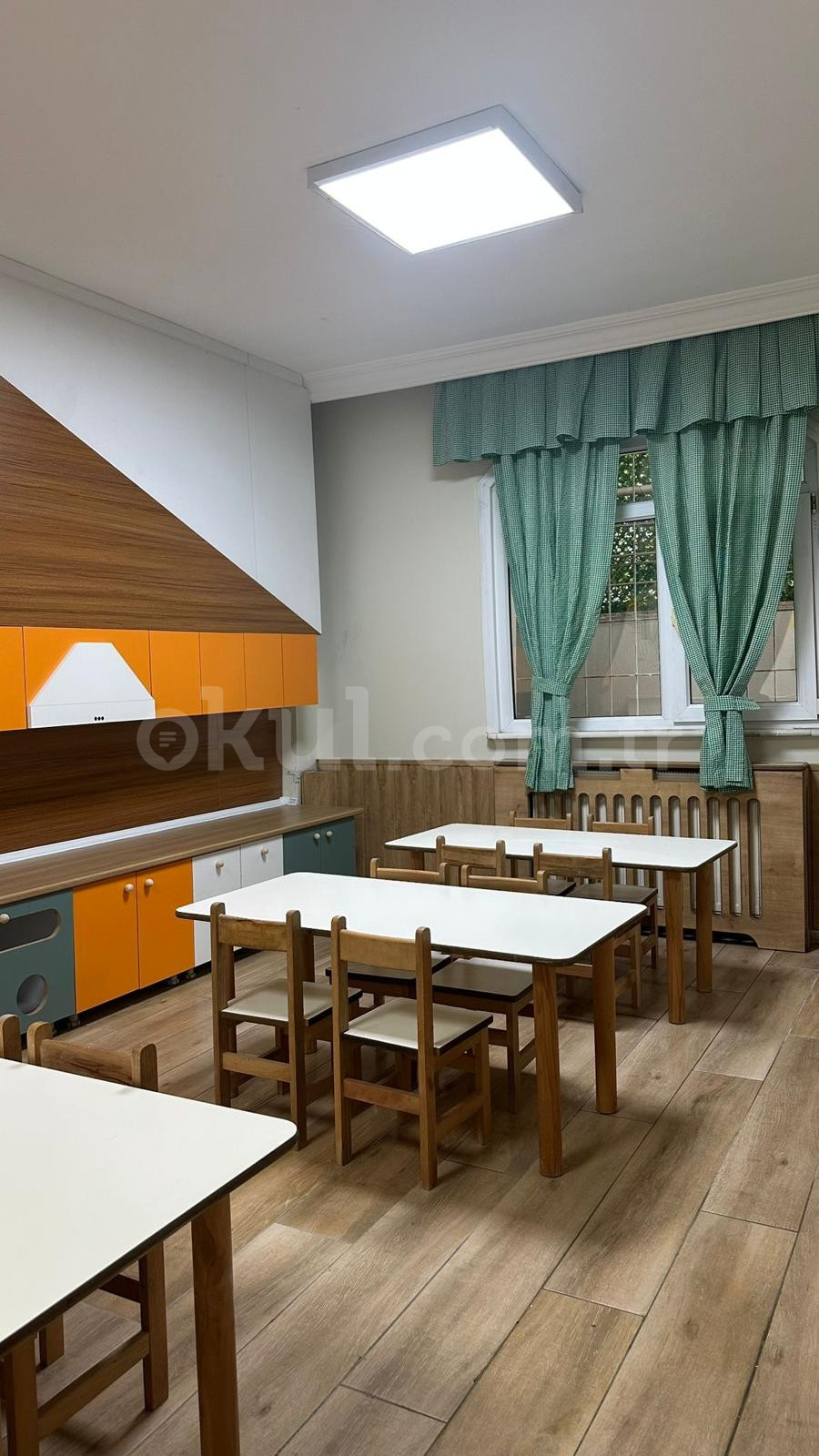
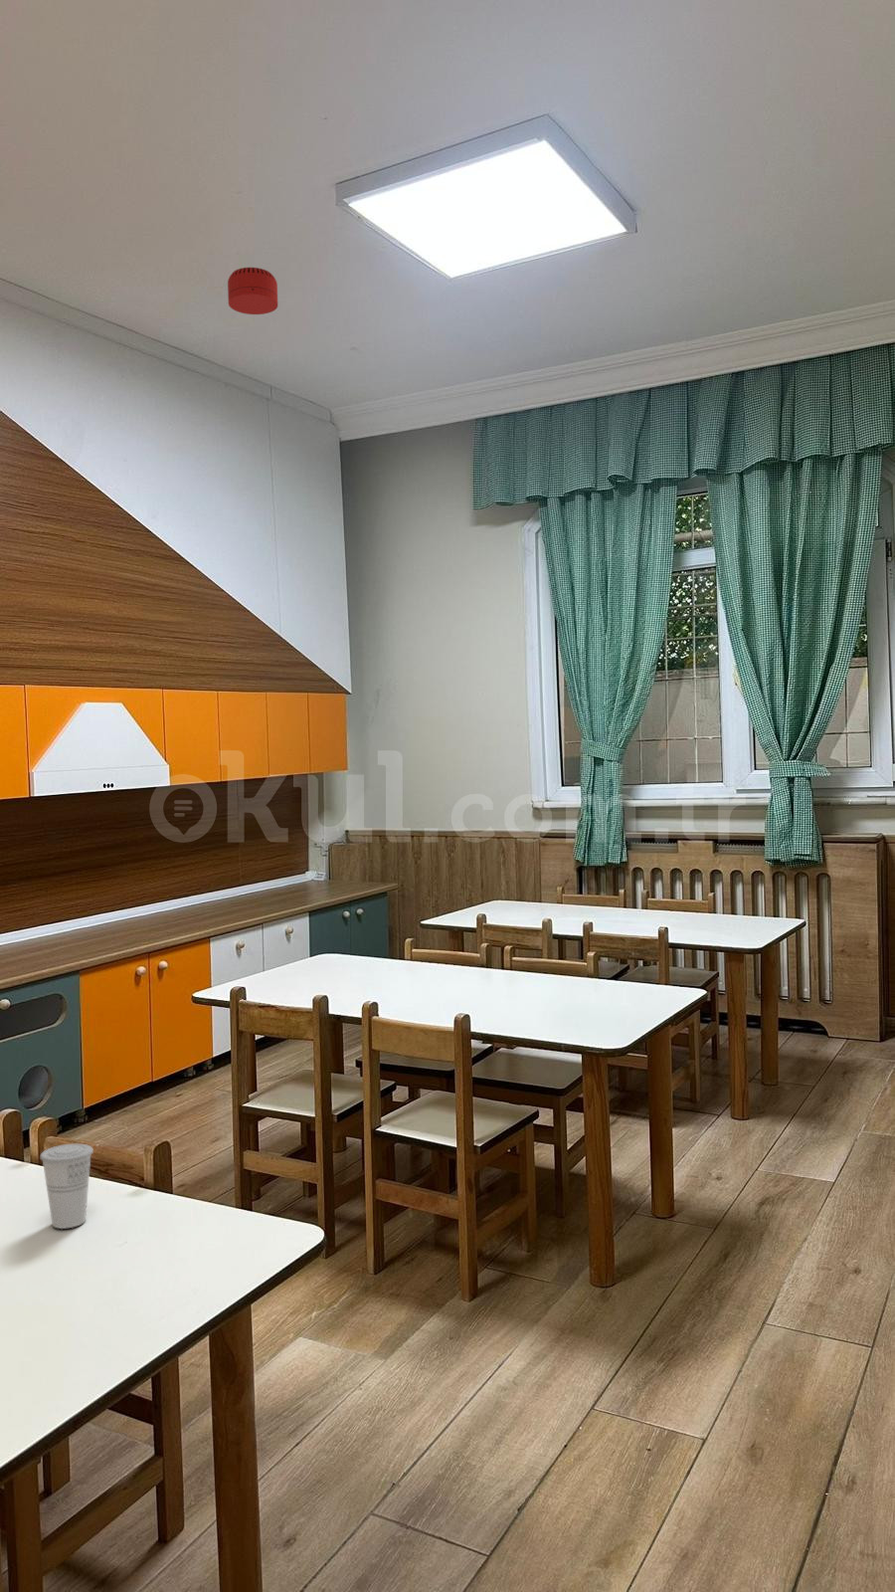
+ smoke detector [226,267,279,315]
+ cup [38,1144,94,1230]
